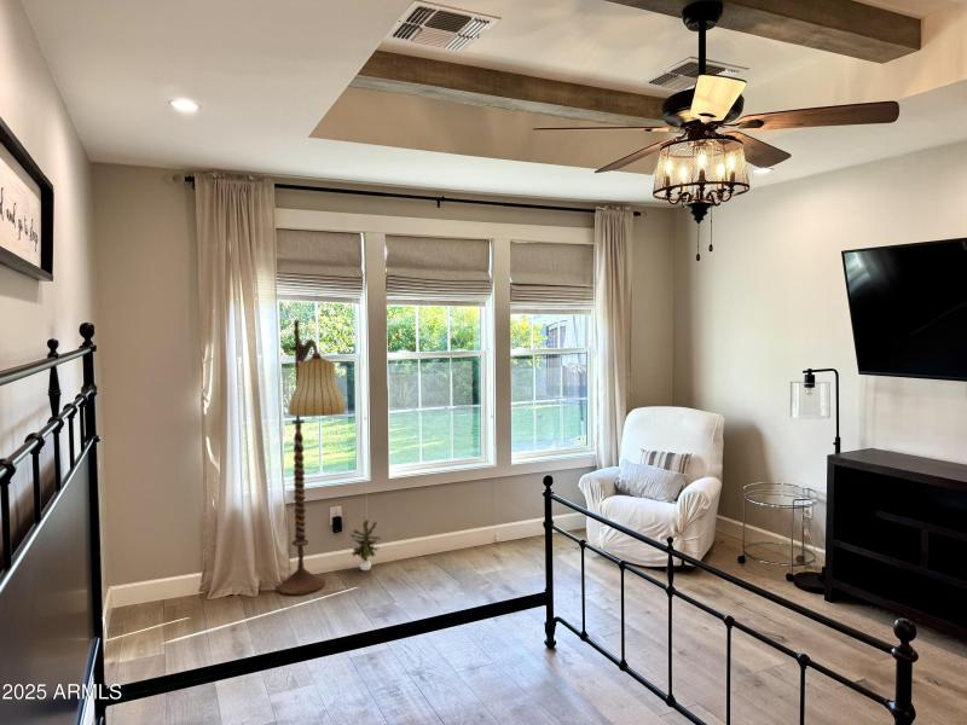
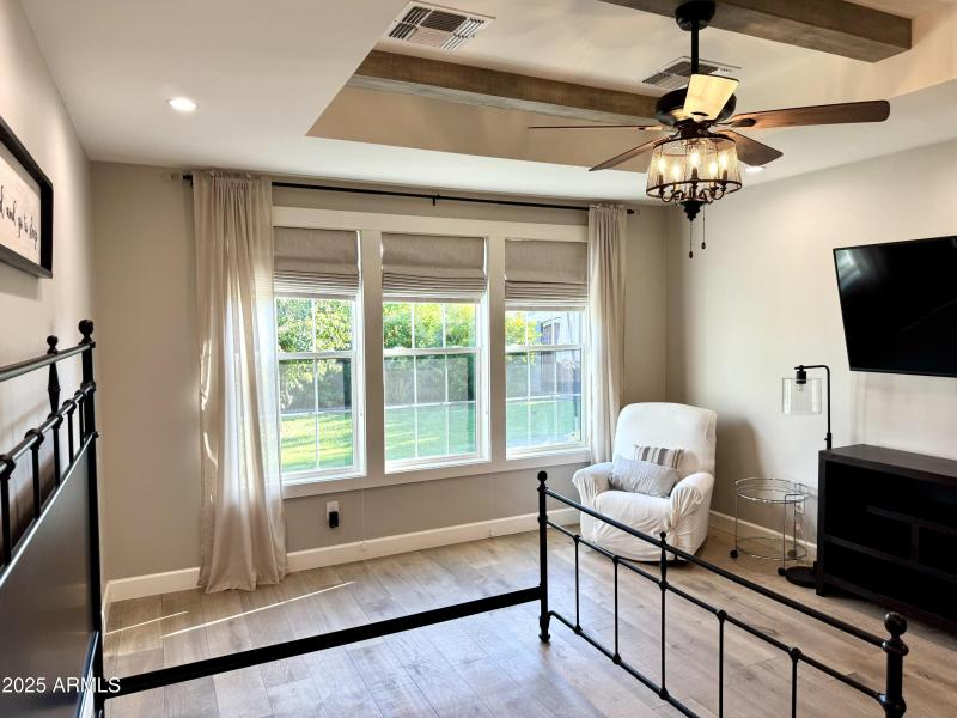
- potted plant [349,517,383,572]
- floor lamp [276,319,347,597]
